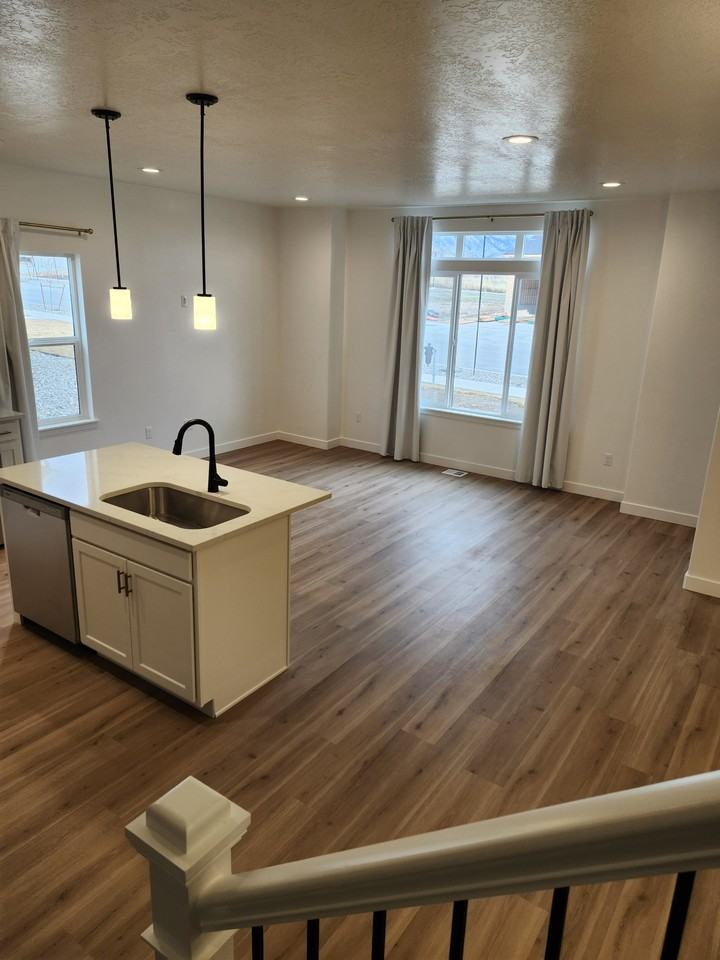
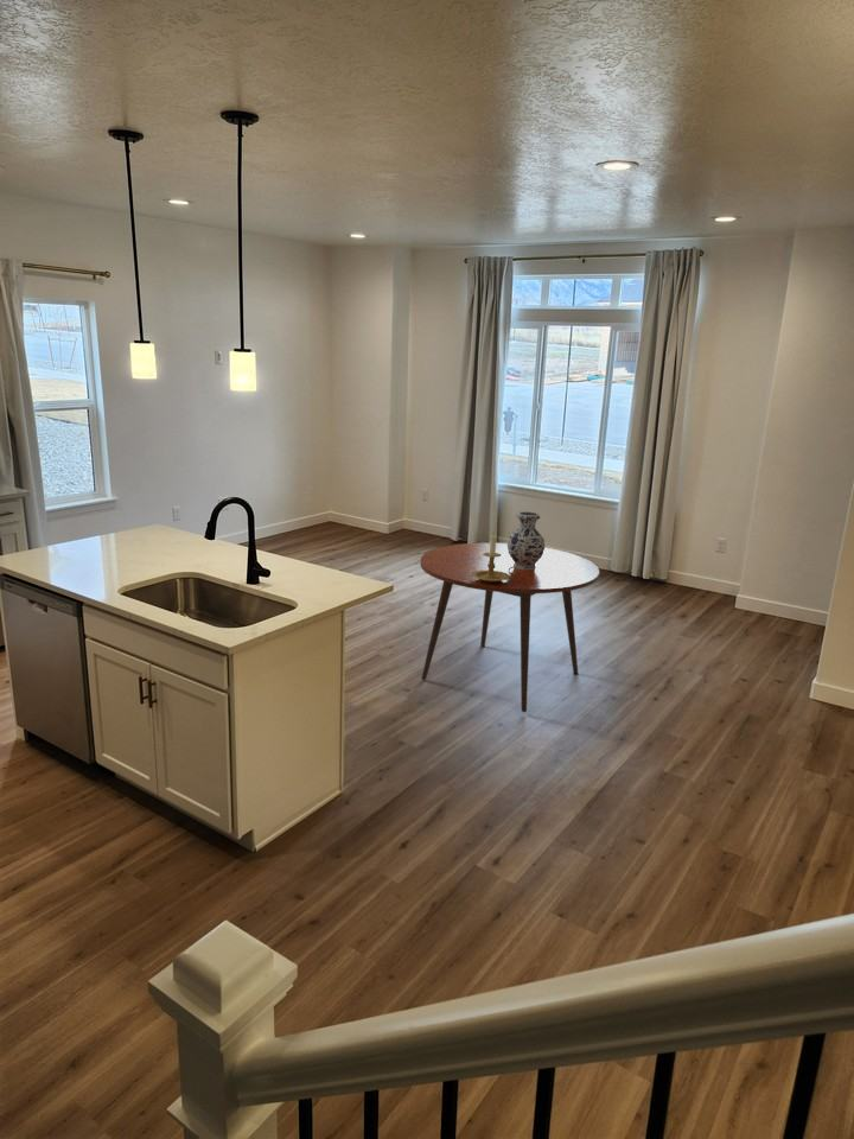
+ vase [506,510,547,570]
+ candle holder [472,534,517,583]
+ dining table [420,542,600,713]
